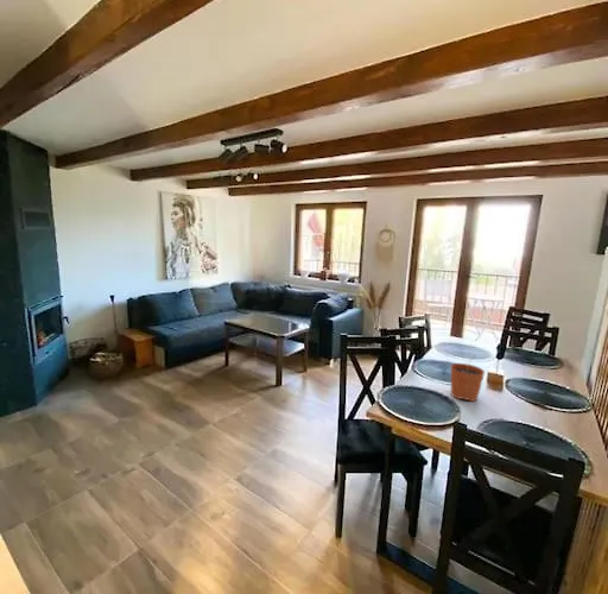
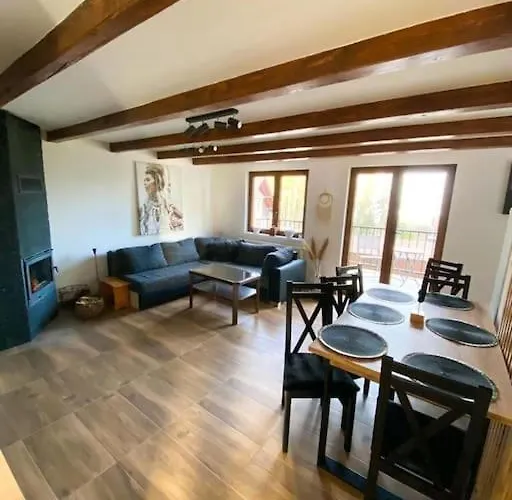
- plant pot [450,353,486,403]
